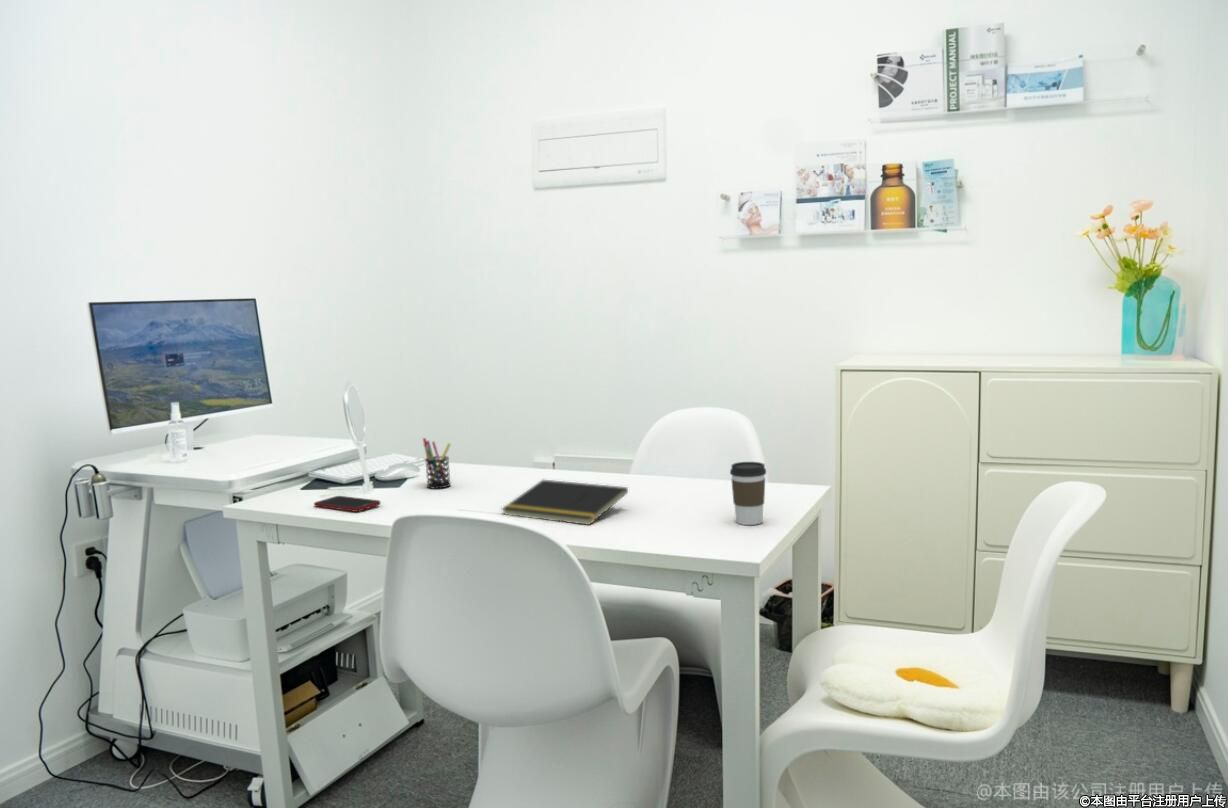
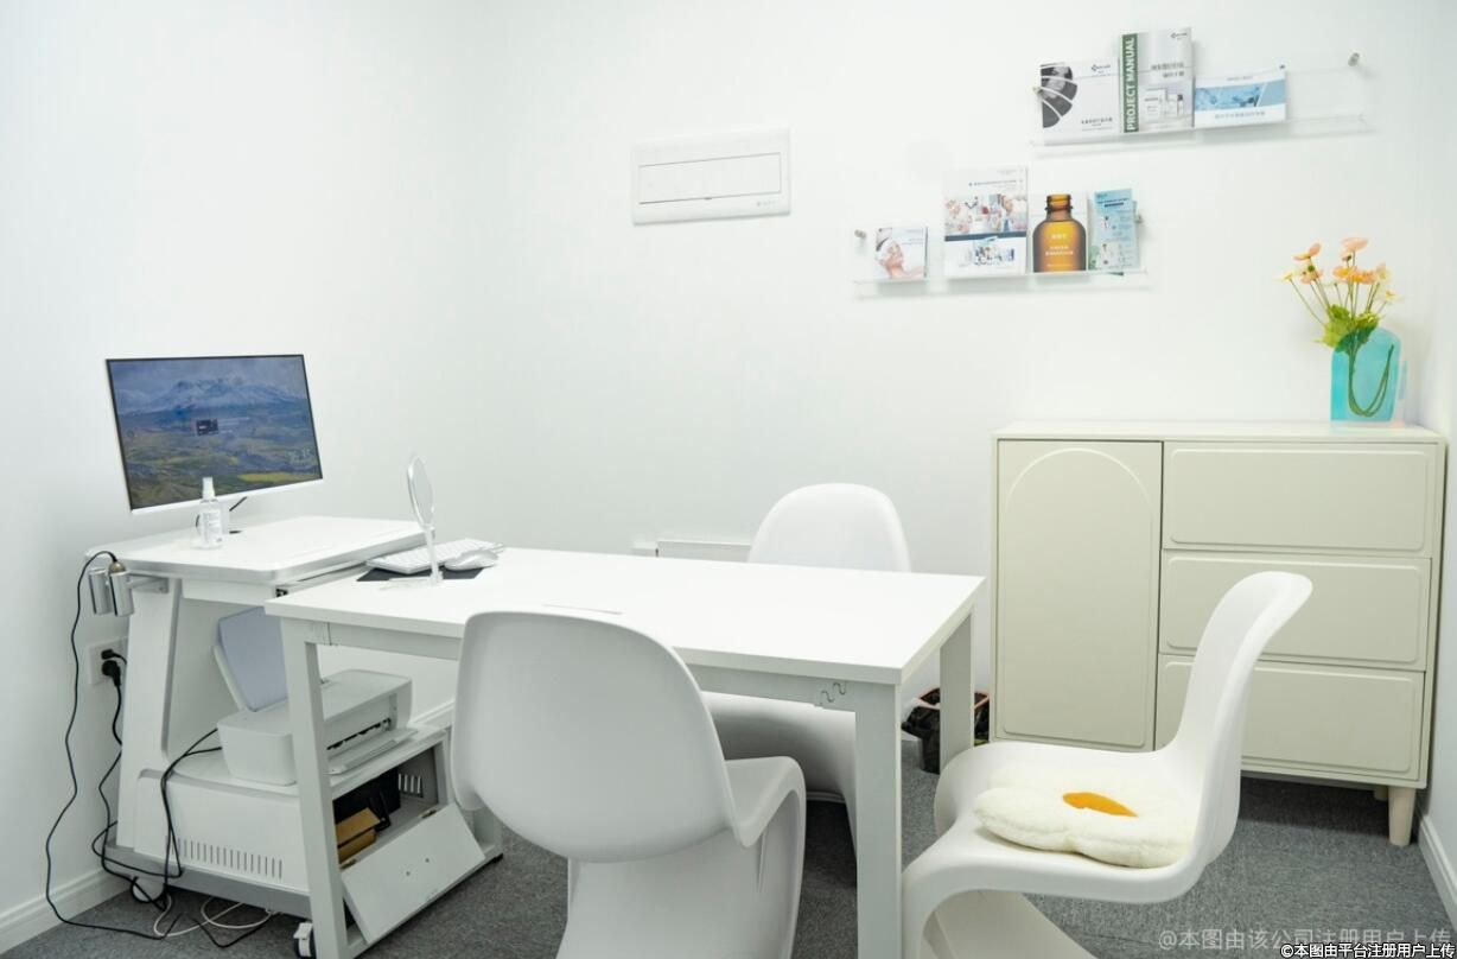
- cell phone [313,495,382,513]
- pen holder [422,437,452,490]
- notepad [500,479,629,526]
- coffee cup [729,461,767,526]
